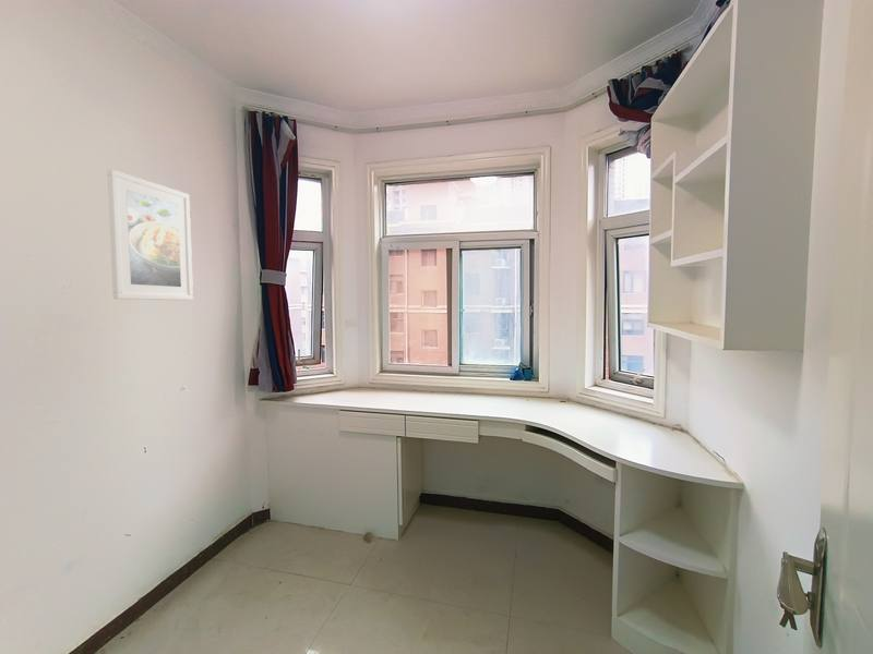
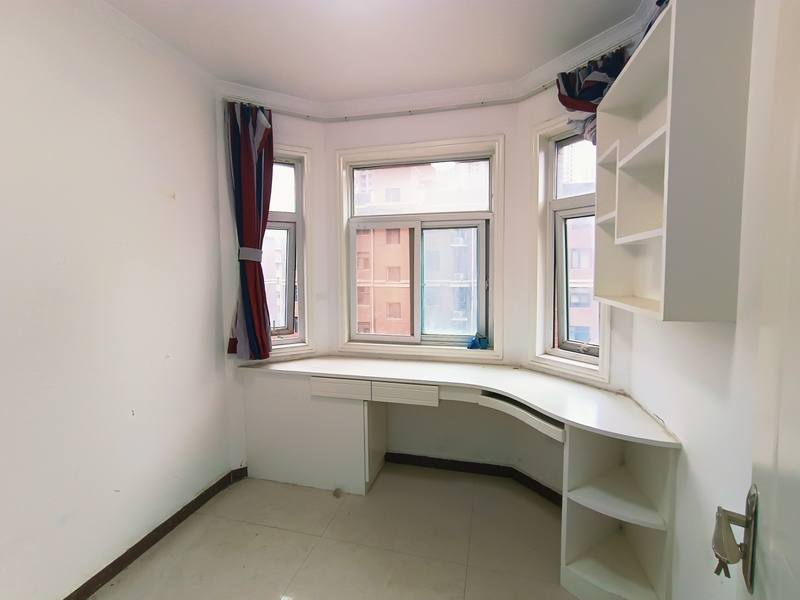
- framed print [106,168,194,301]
